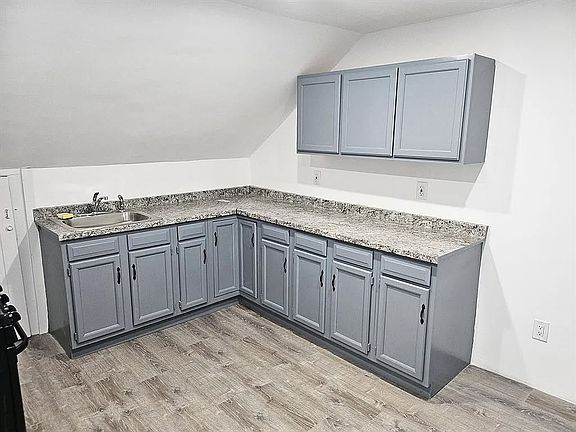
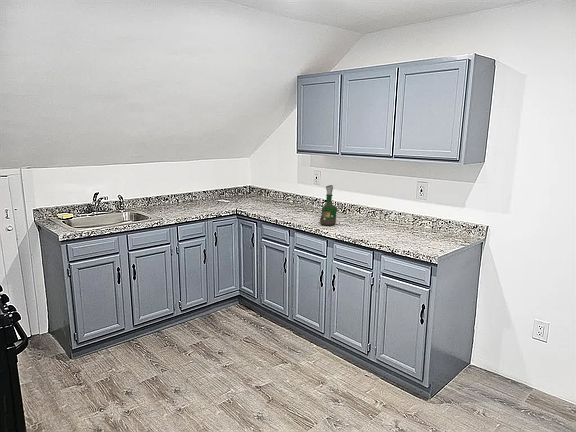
+ grog bottle [319,184,338,226]
